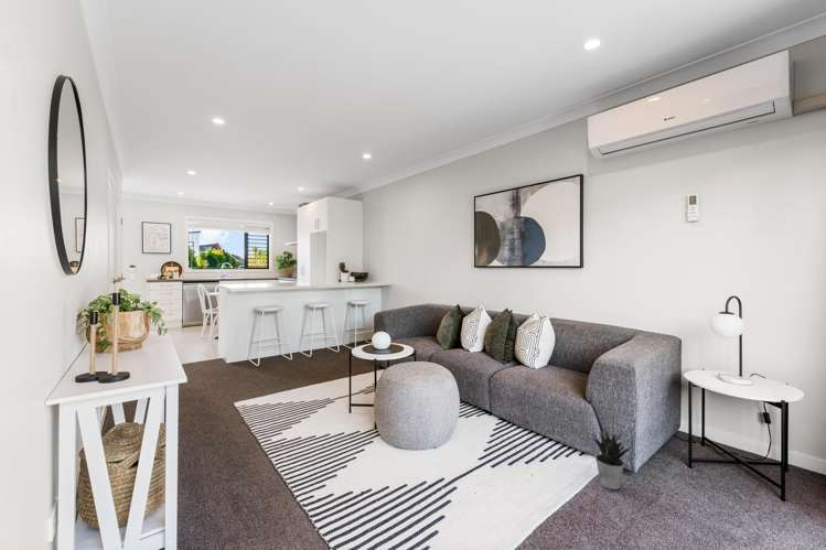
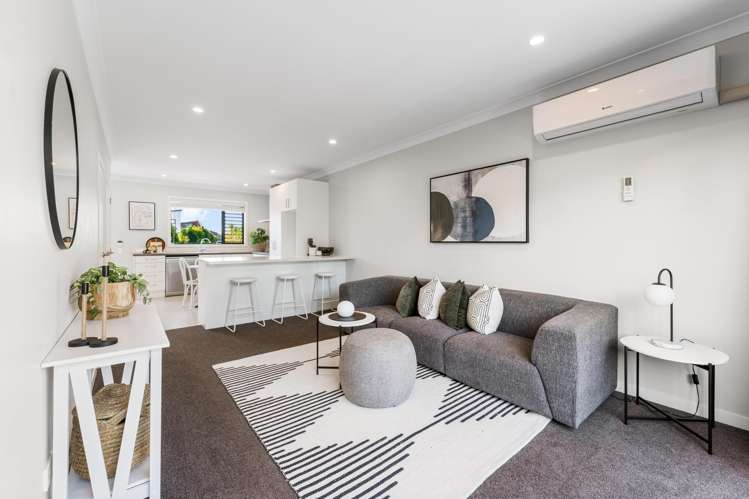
- potted plant [592,429,634,490]
